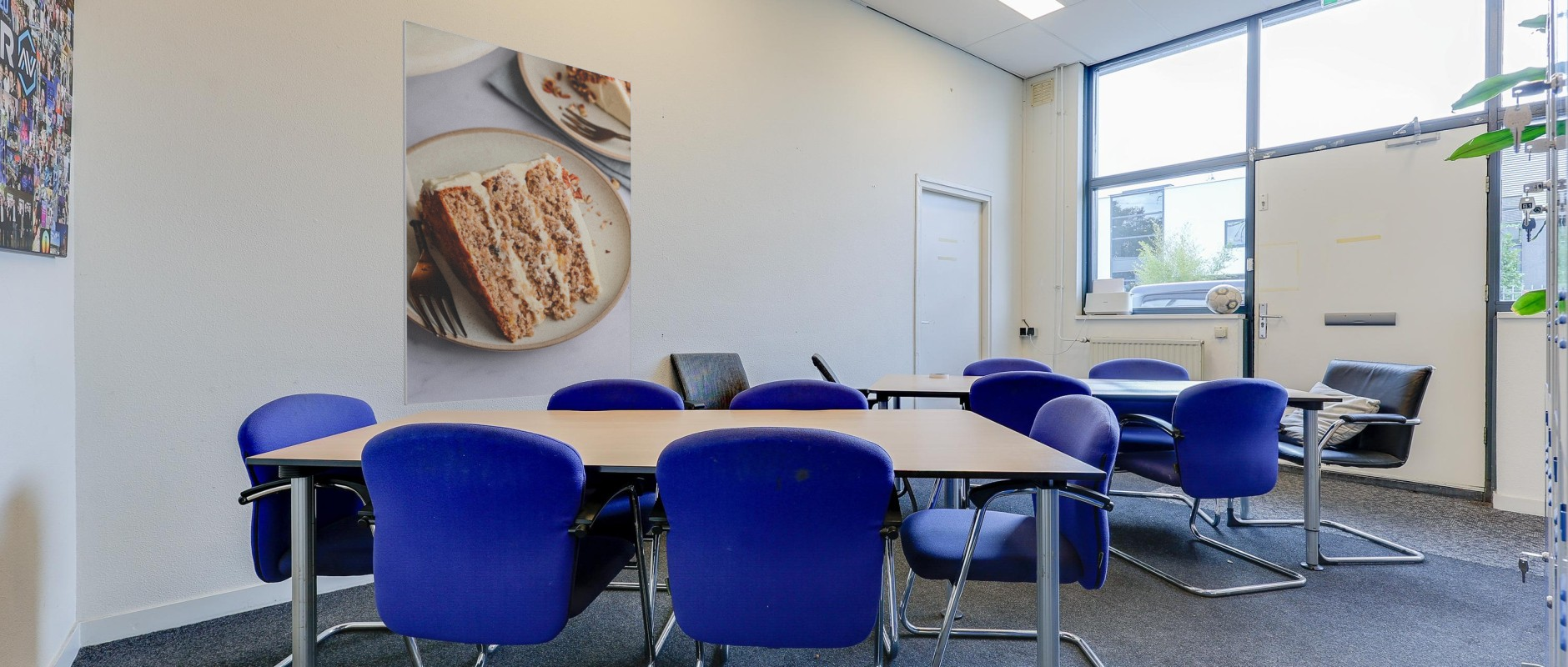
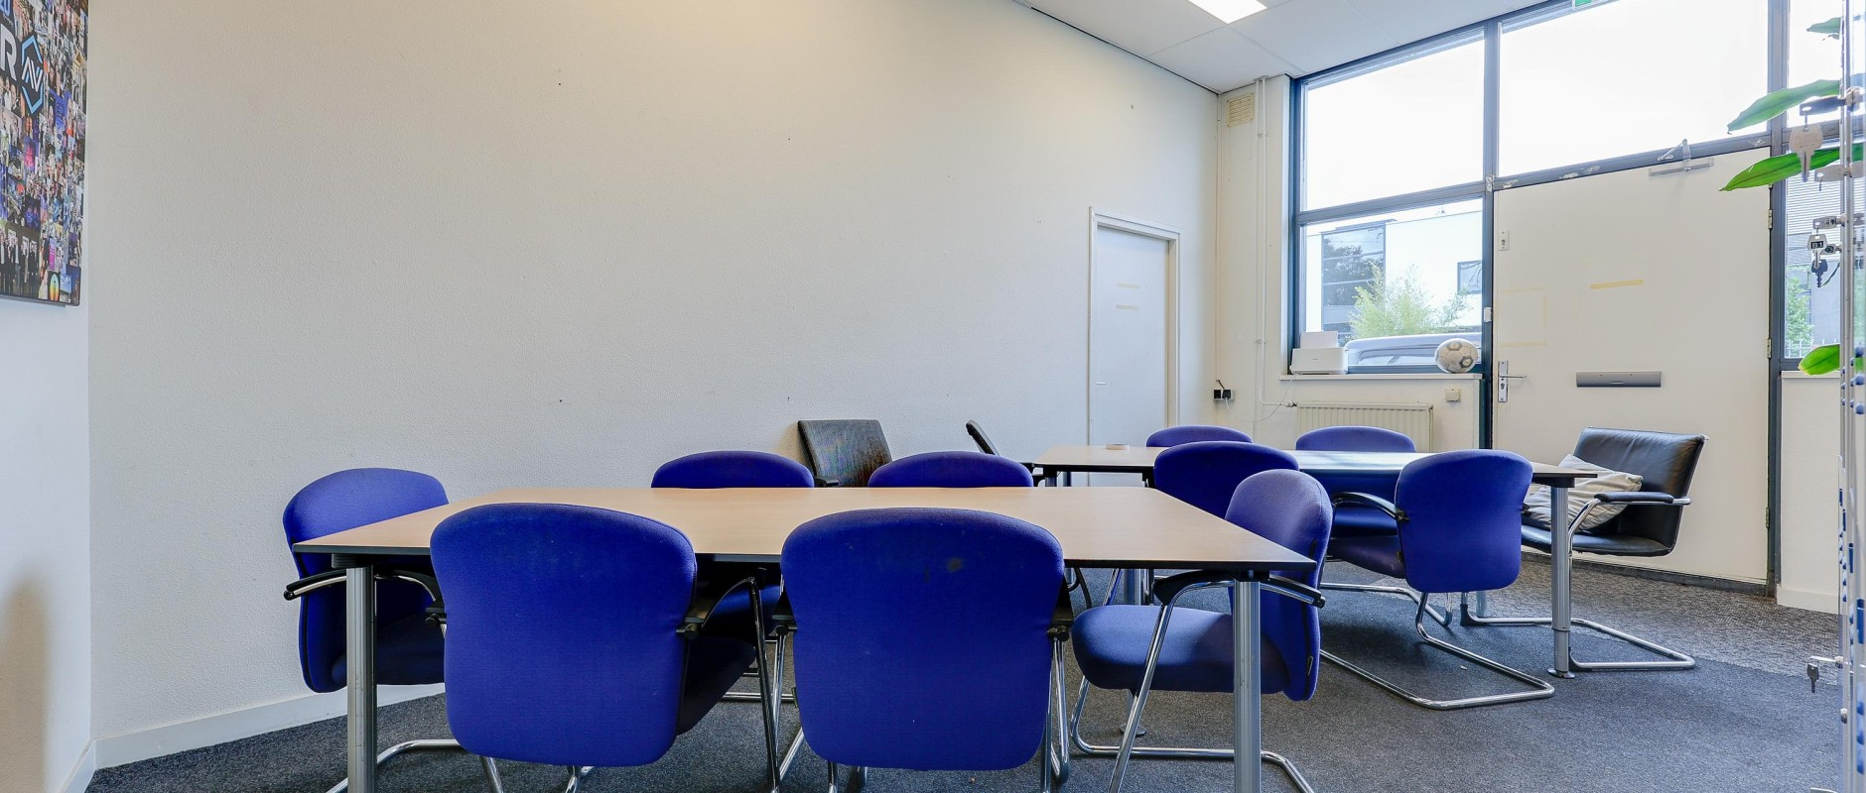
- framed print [402,18,633,406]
